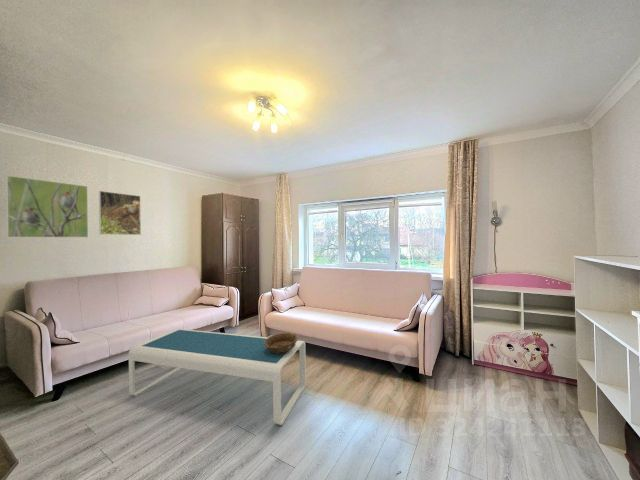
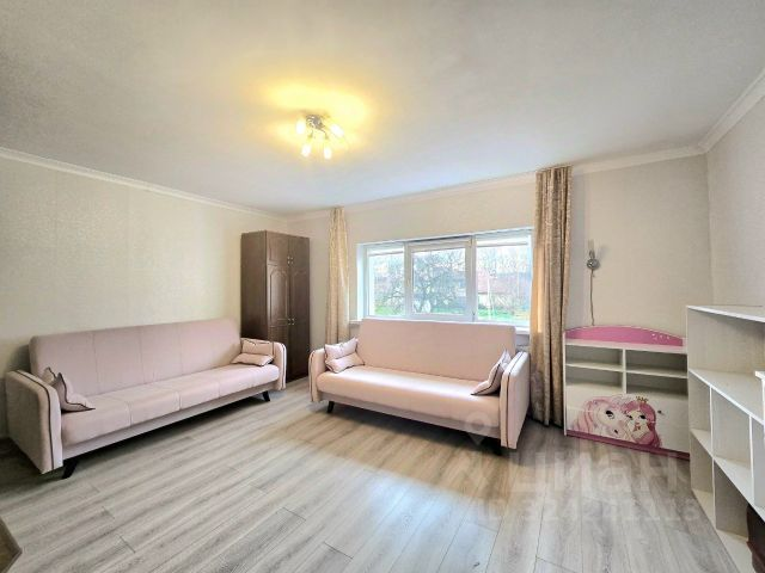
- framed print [5,175,89,238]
- decorative bowl [264,332,299,354]
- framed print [98,190,142,236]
- coffee table [128,328,307,426]
